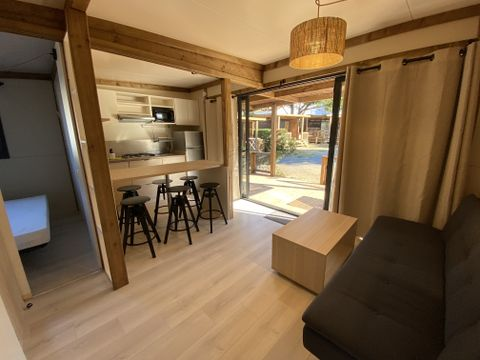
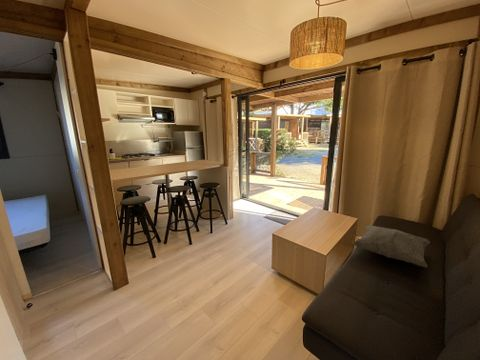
+ decorative pillow [350,225,431,268]
